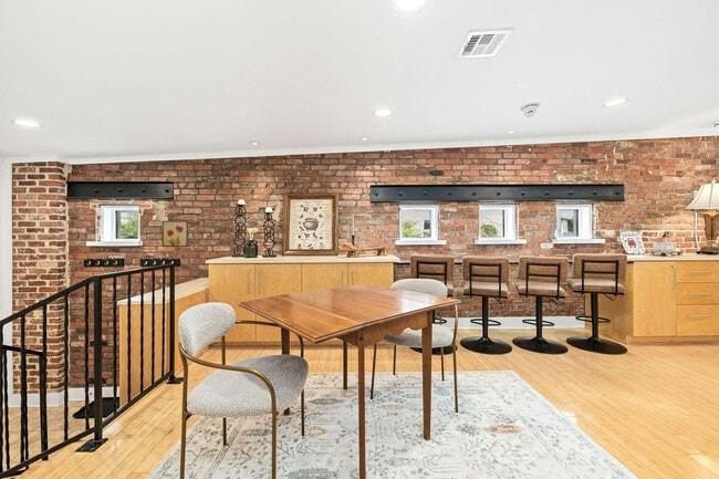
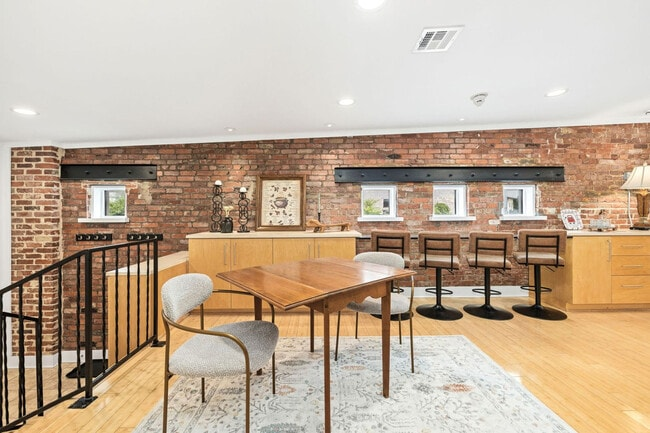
- wall art [160,220,189,248]
